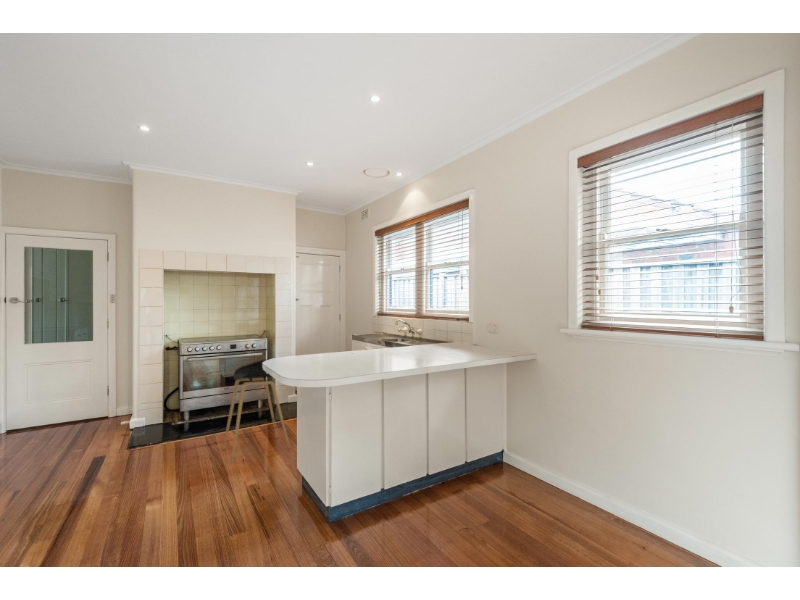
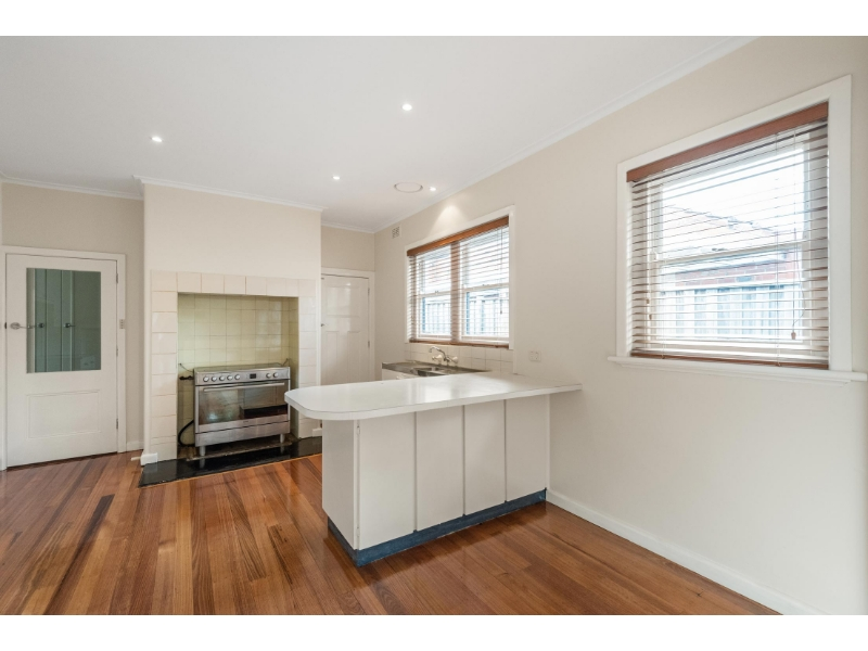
- stool [222,358,291,464]
